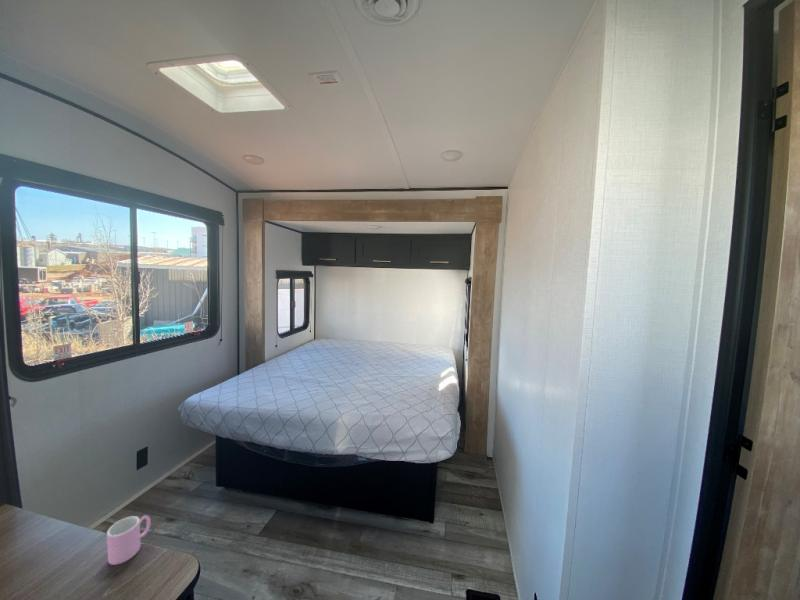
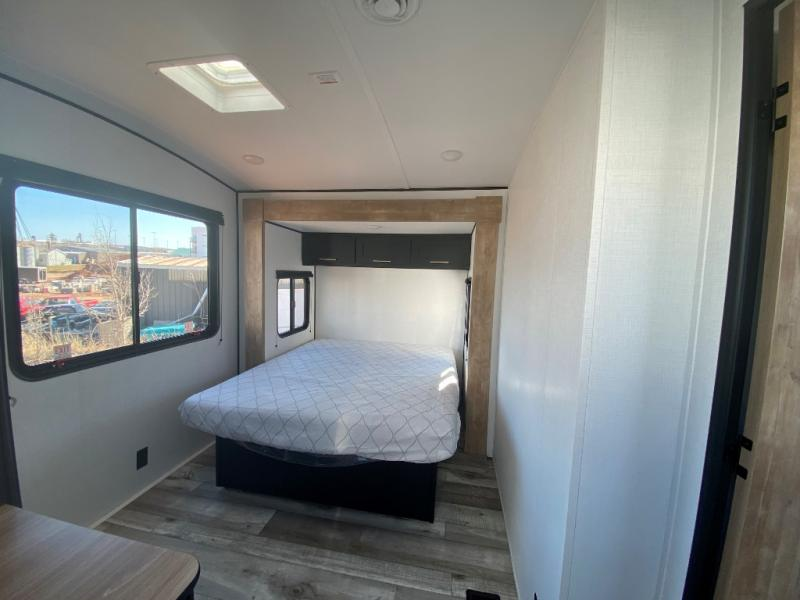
- cup [106,514,152,566]
